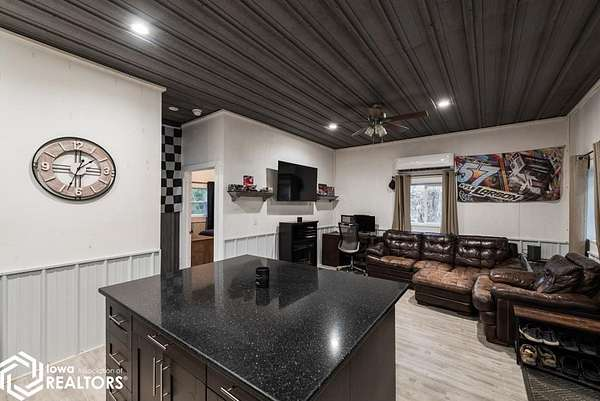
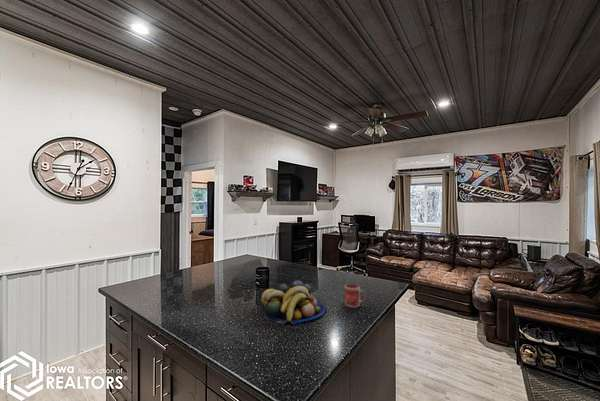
+ mug [344,283,368,308]
+ fruit bowl [260,279,326,325]
